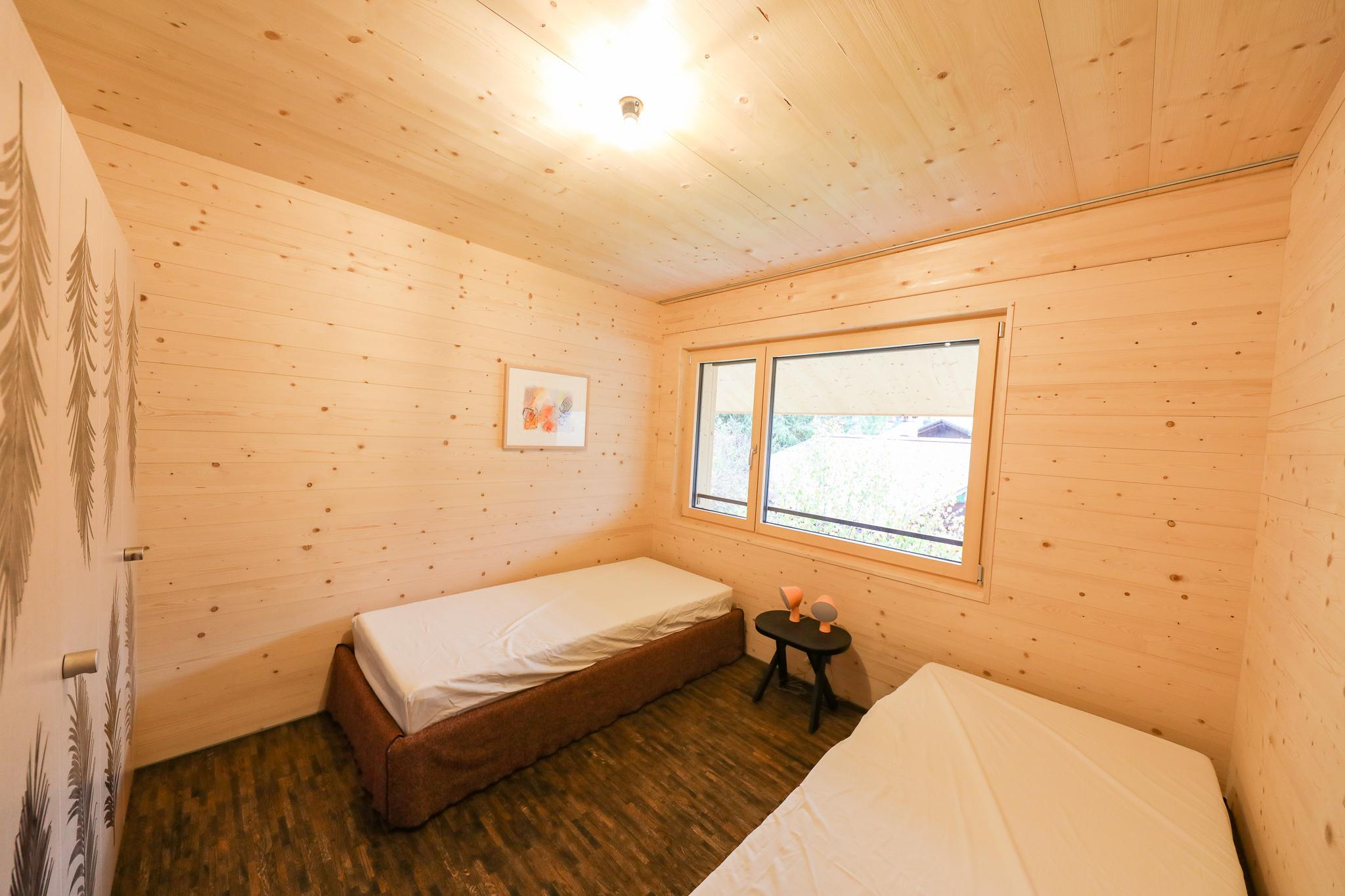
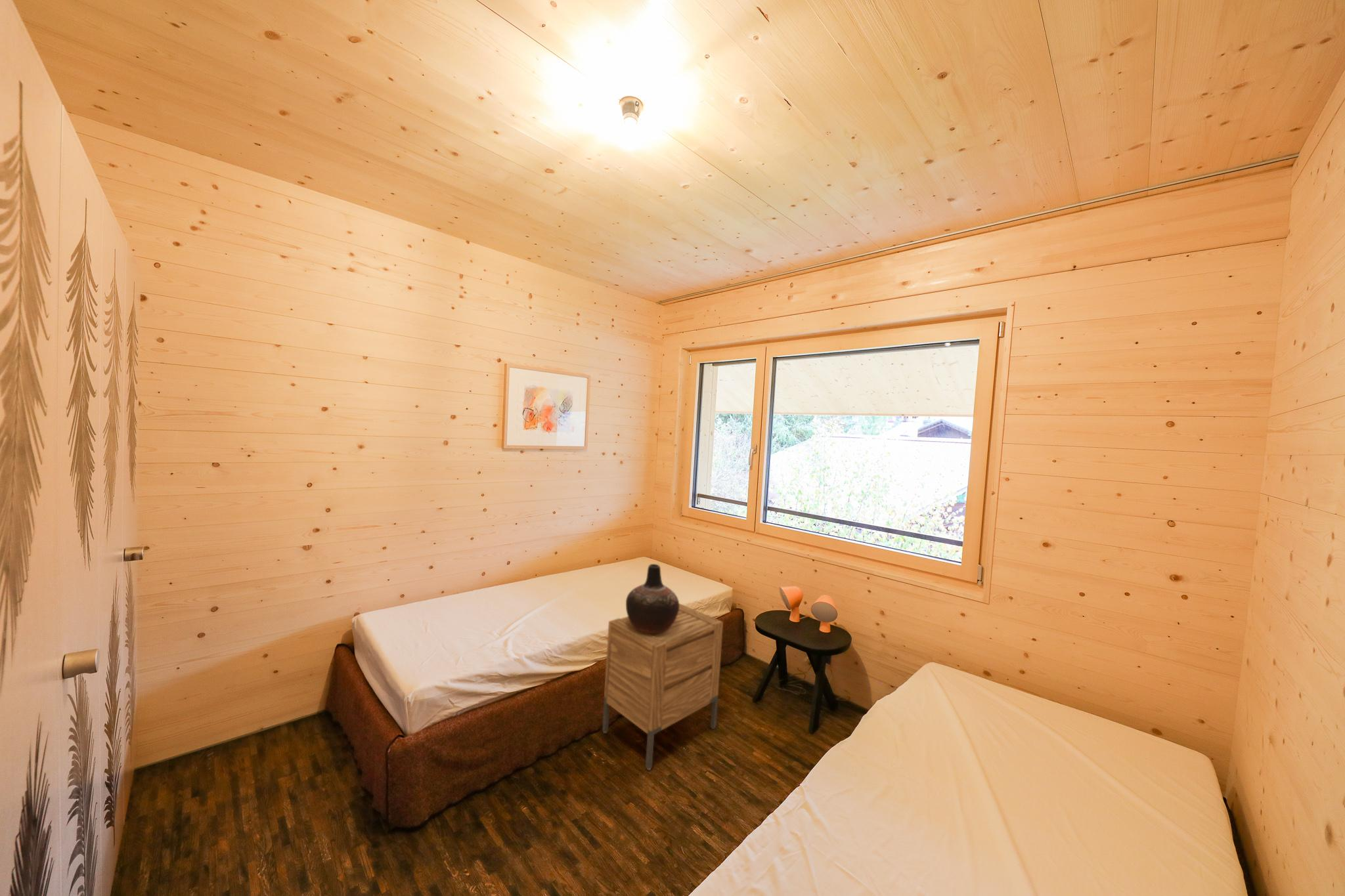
+ vase [625,563,680,633]
+ nightstand [602,603,724,771]
